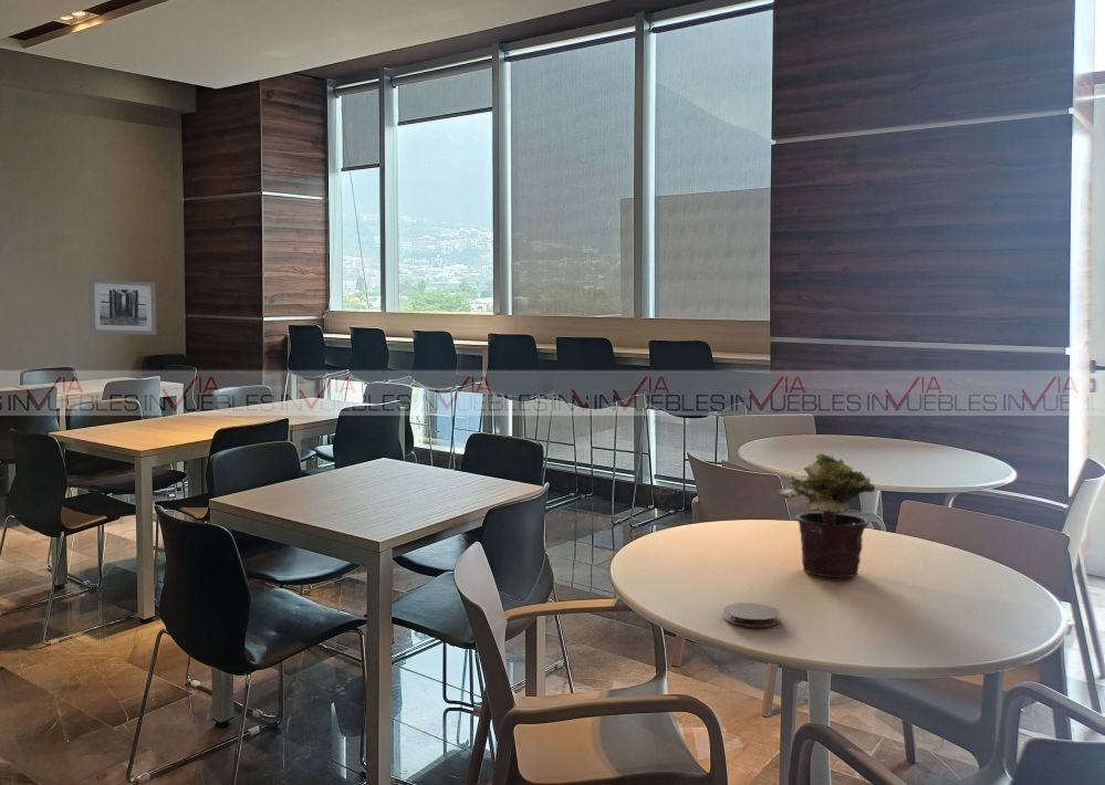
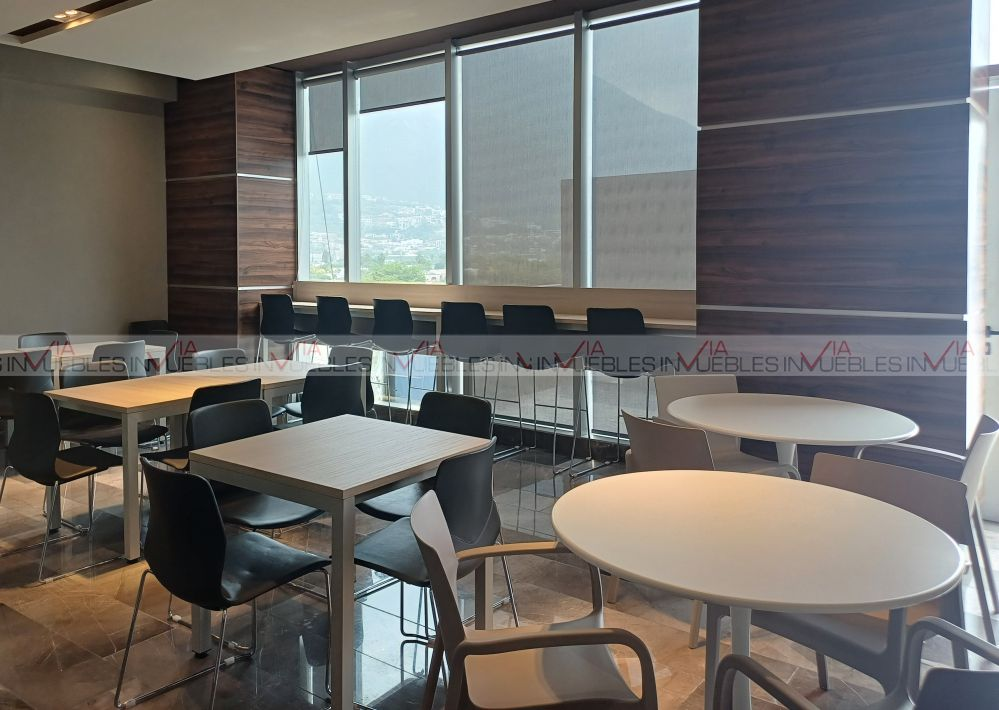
- coaster [722,601,781,628]
- potted plant [776,452,876,578]
- wall art [87,278,158,336]
